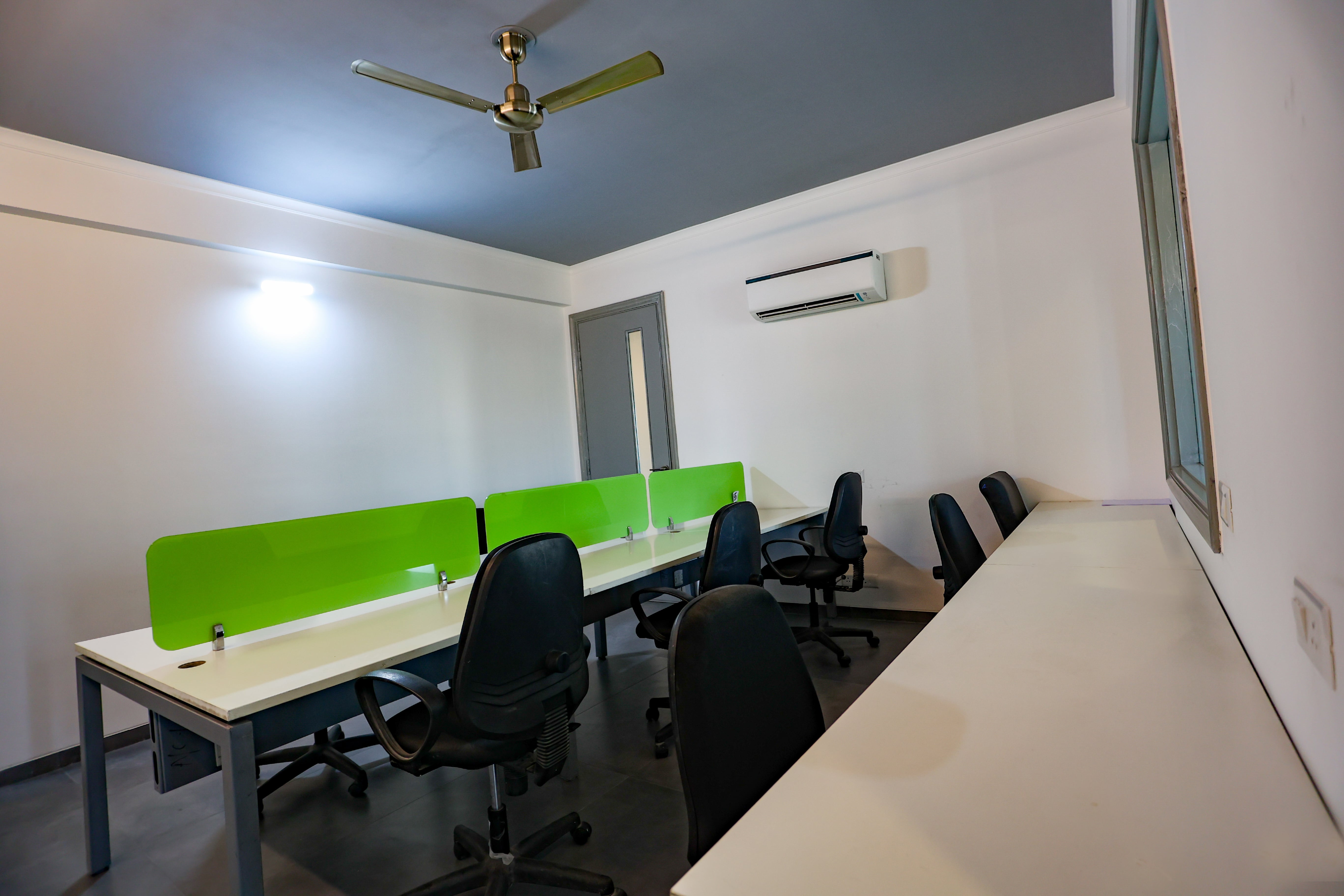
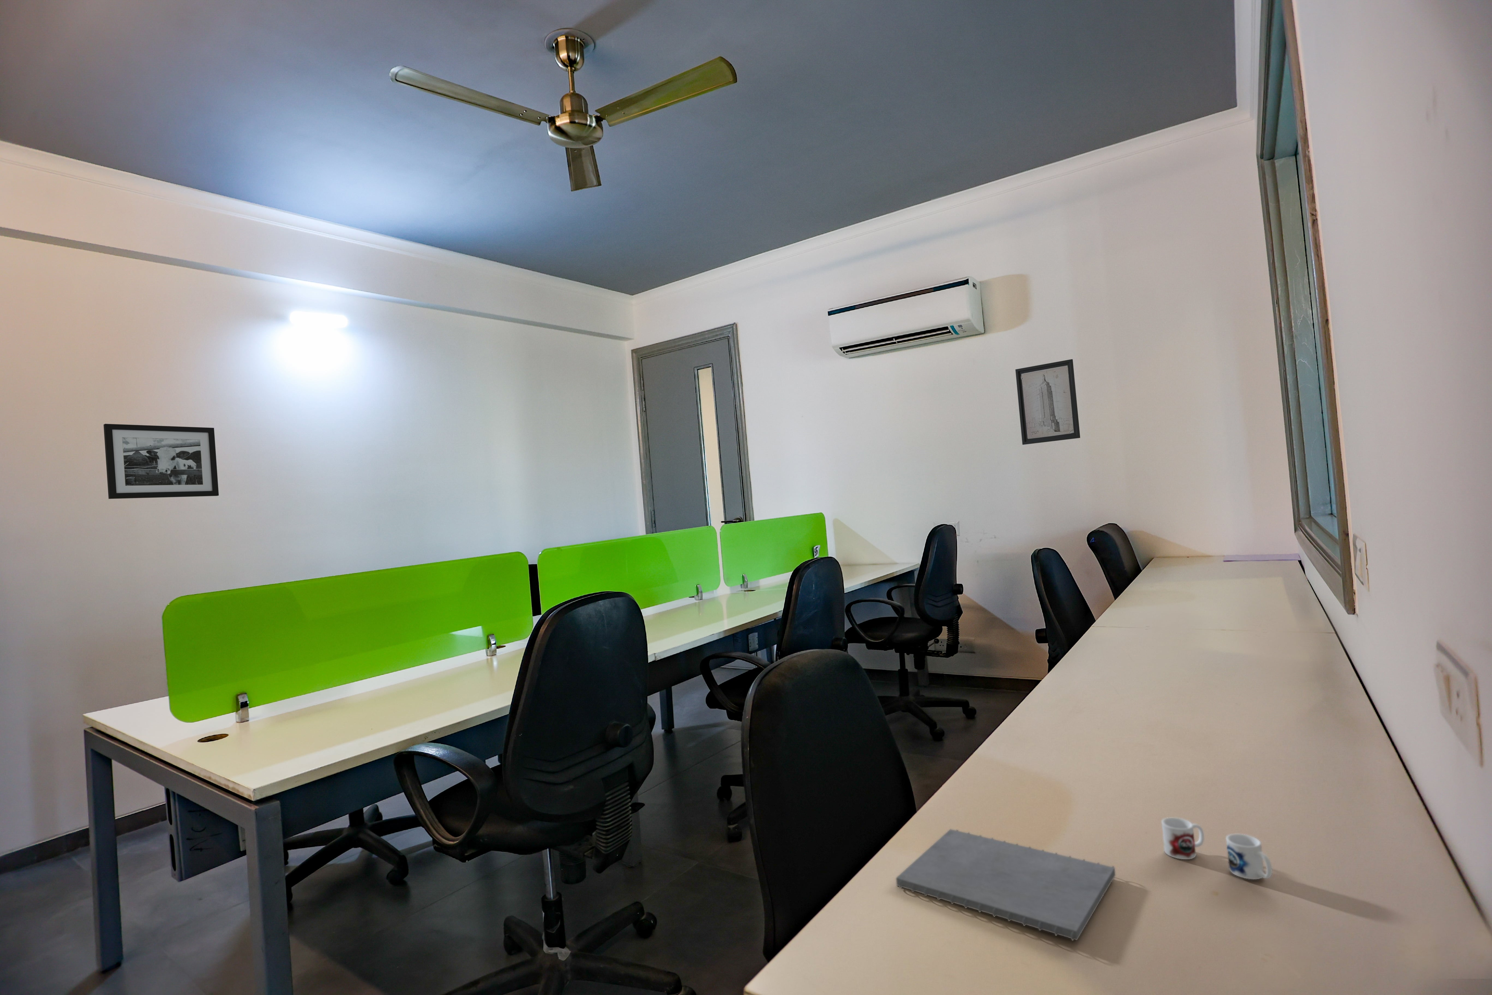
+ mug [1161,817,1272,880]
+ notepad [896,828,1116,941]
+ picture frame [103,423,220,499]
+ wall art [1015,359,1080,445]
